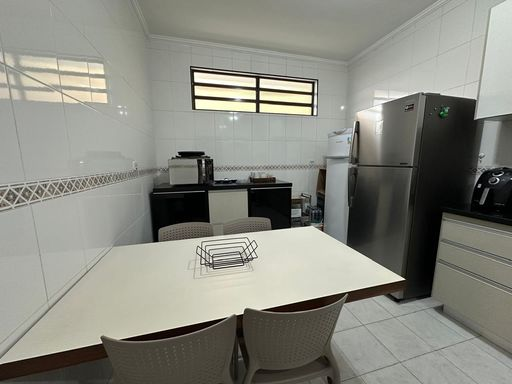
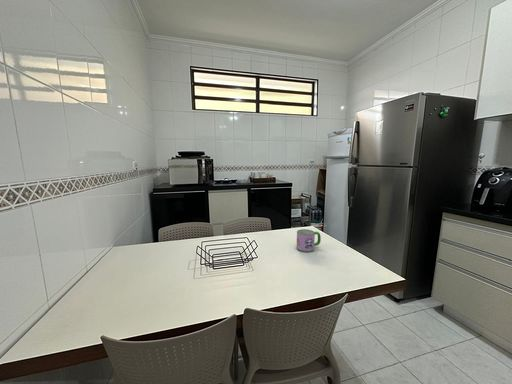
+ mug [295,228,322,253]
